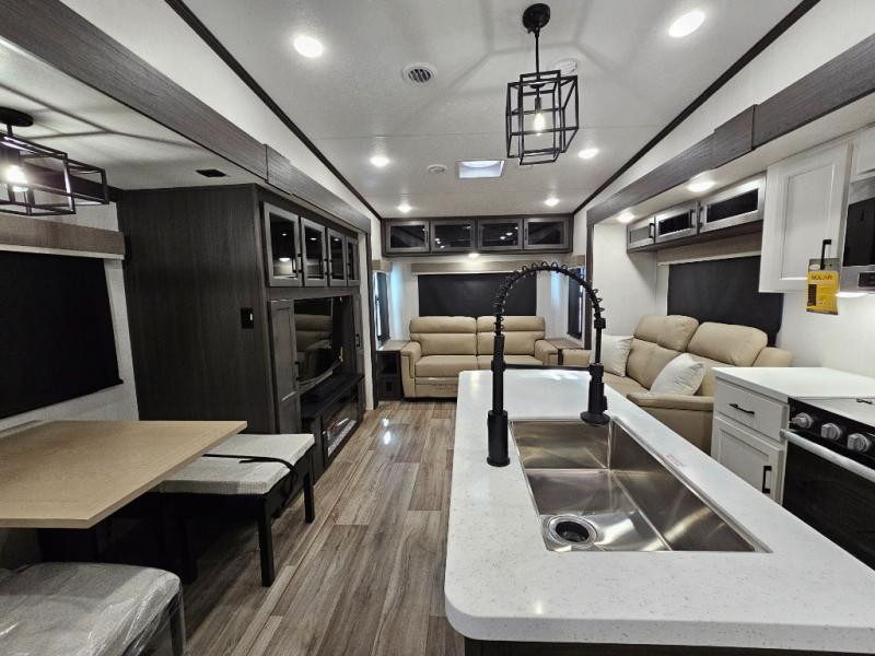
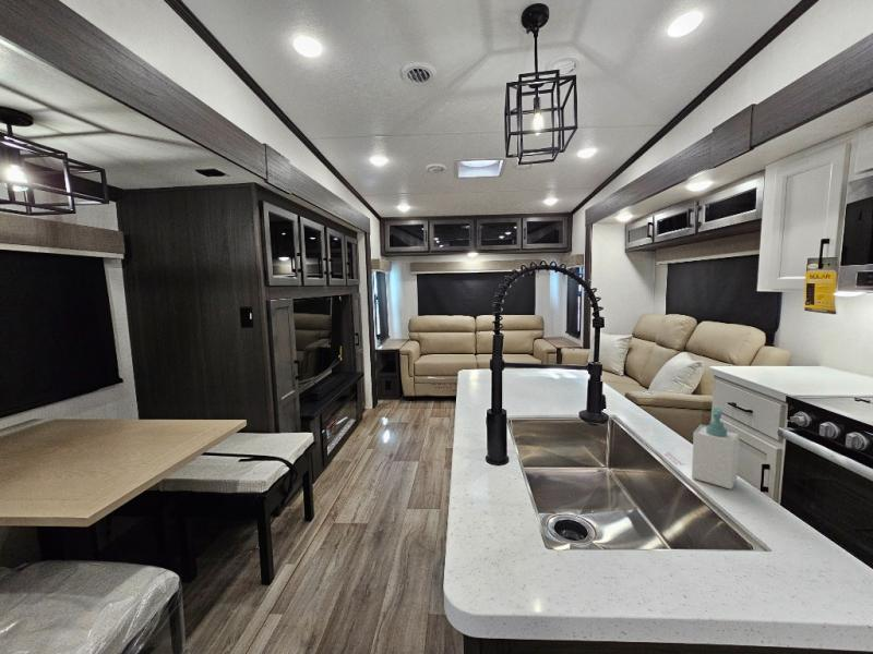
+ soap bottle [691,407,741,491]
